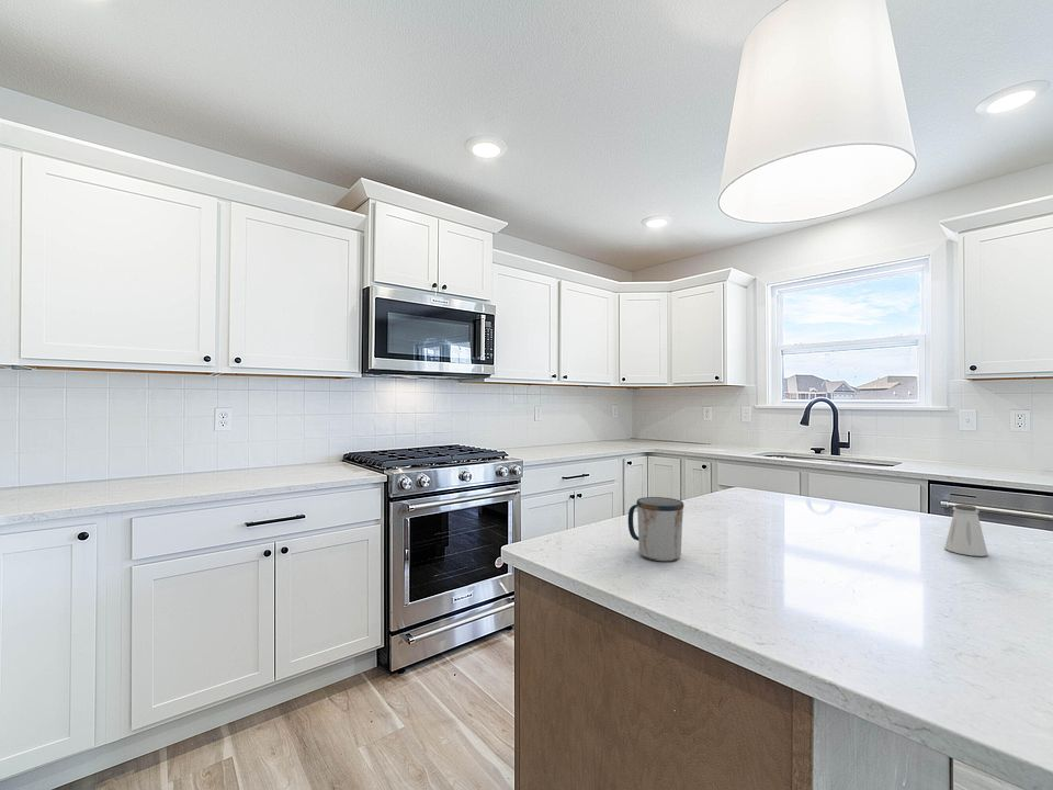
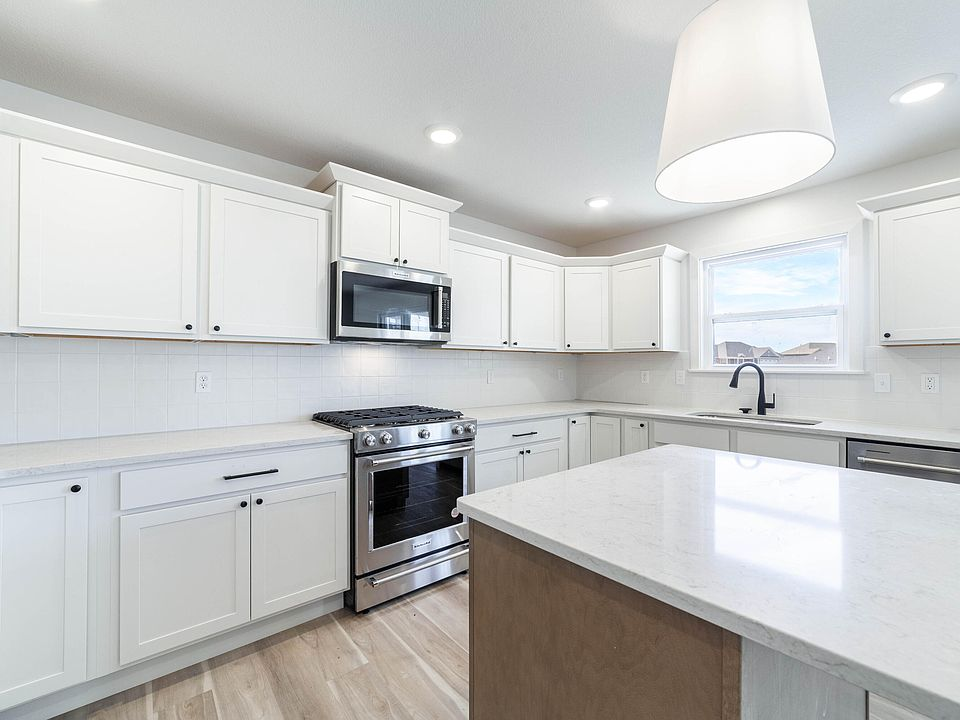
- mug [627,496,684,562]
- saltshaker [943,504,988,557]
